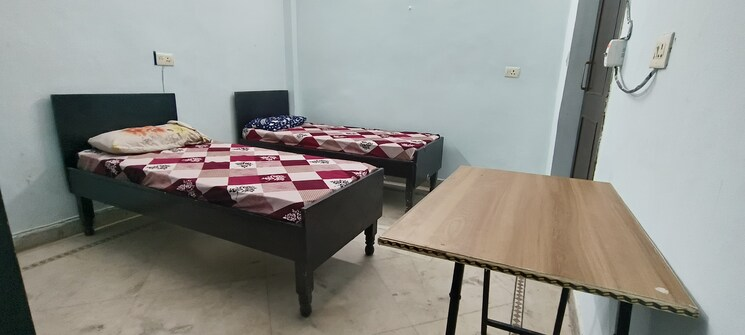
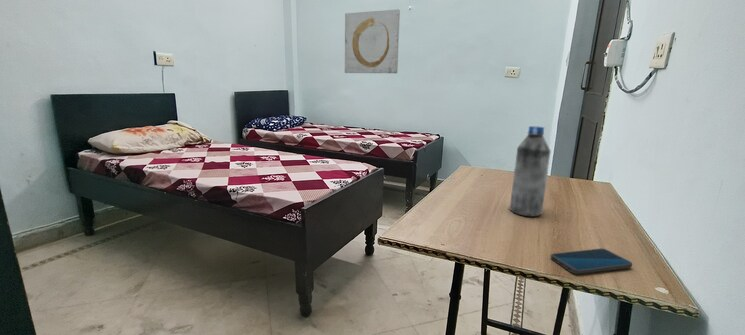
+ water bottle [509,125,552,217]
+ smartphone [550,248,633,275]
+ wall art [344,8,401,74]
